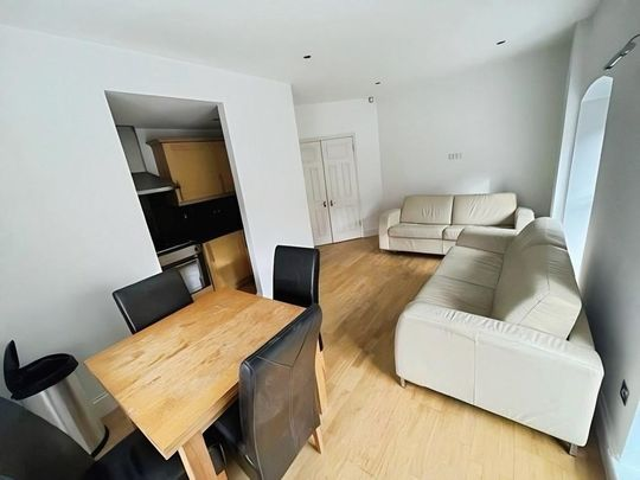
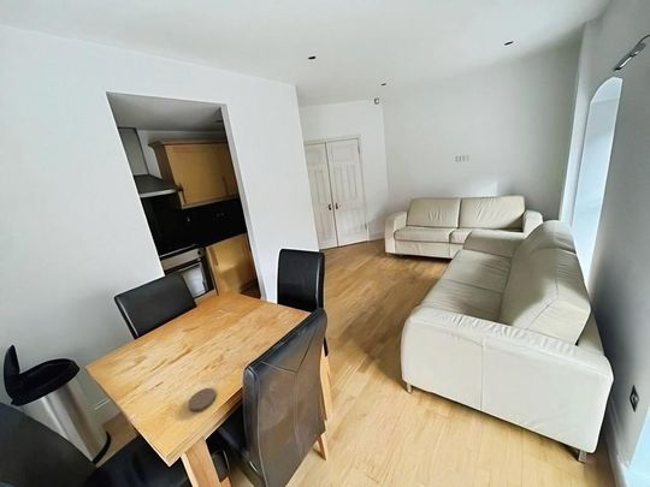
+ coaster [187,387,217,414]
